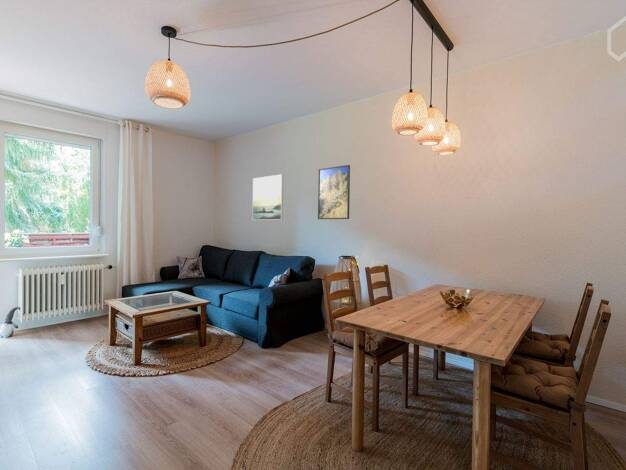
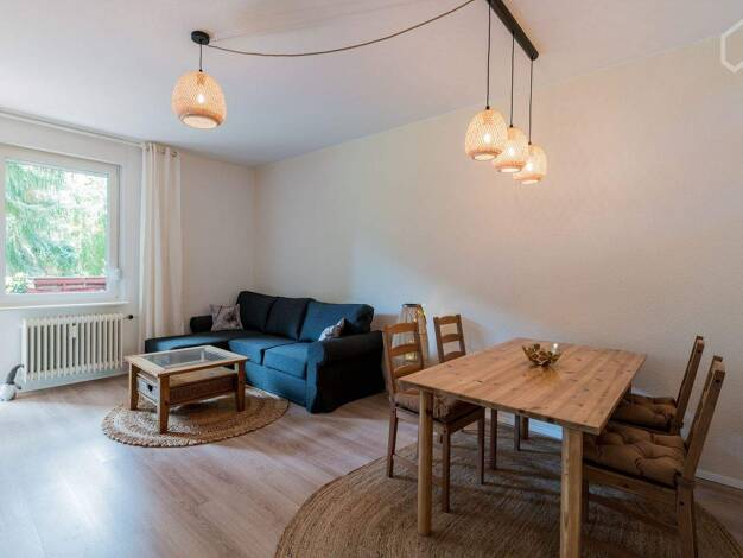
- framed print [252,173,284,221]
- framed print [317,164,351,220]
